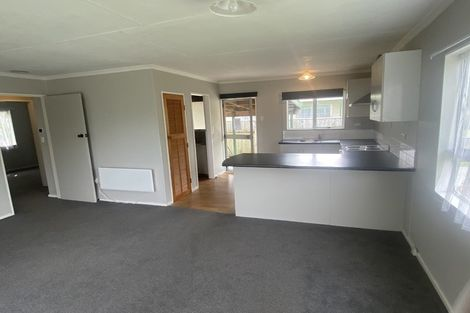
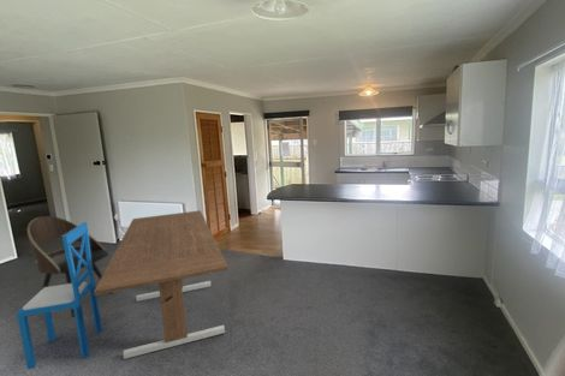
+ dining chair [16,221,103,370]
+ dining table [94,209,230,360]
+ dining chair [26,215,113,318]
